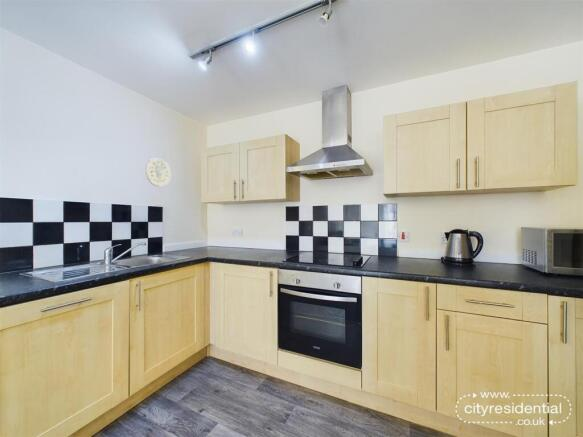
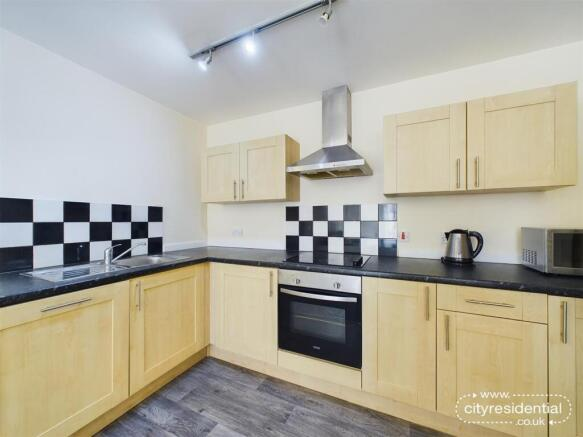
- decorative plate [145,158,172,188]
